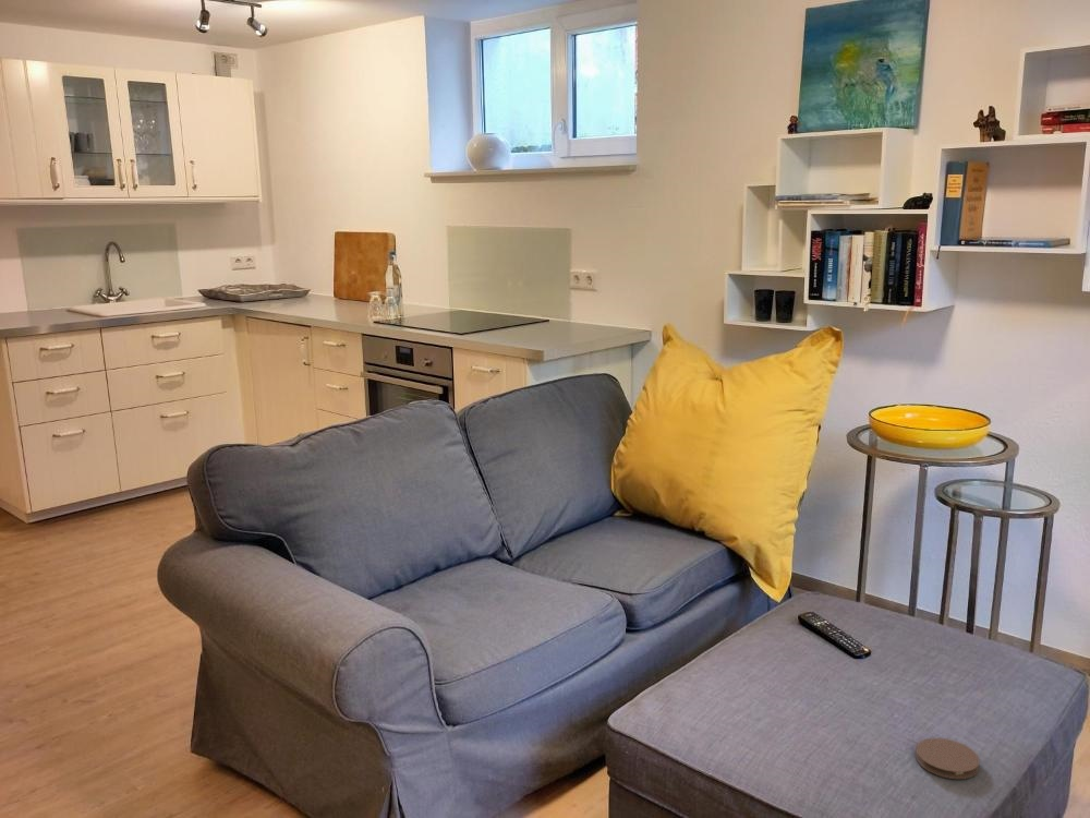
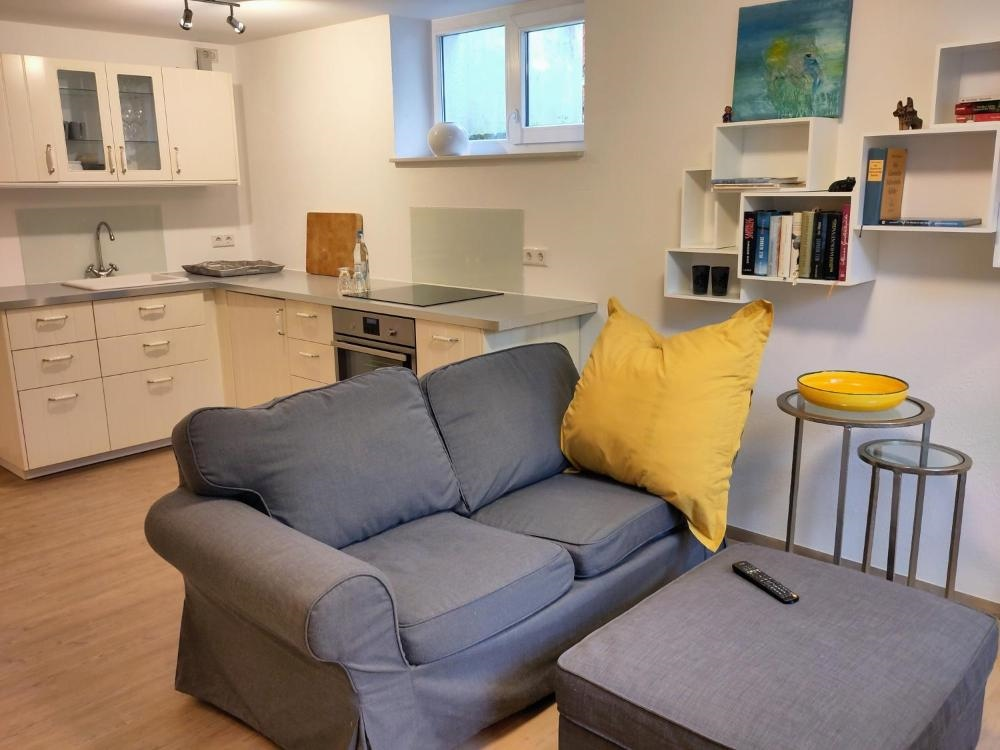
- coaster [915,737,981,780]
